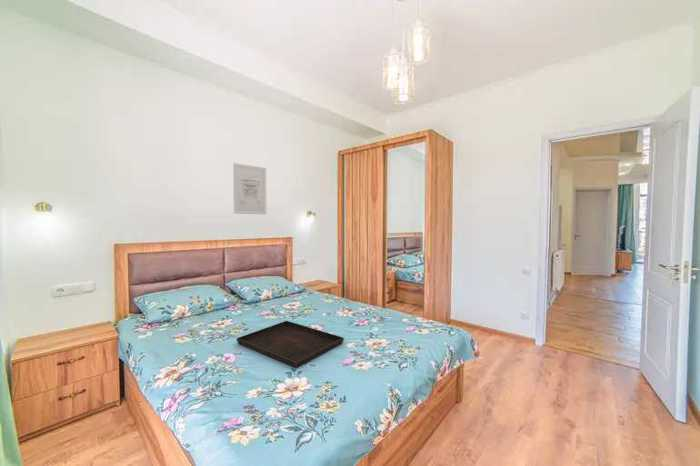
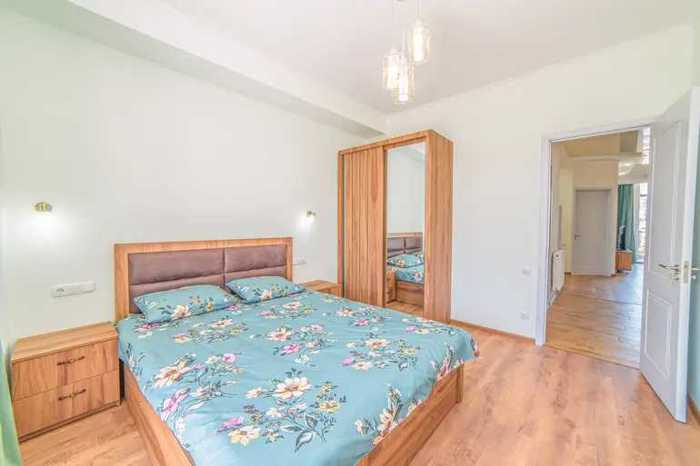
- wall art [232,162,267,215]
- serving tray [236,320,345,369]
